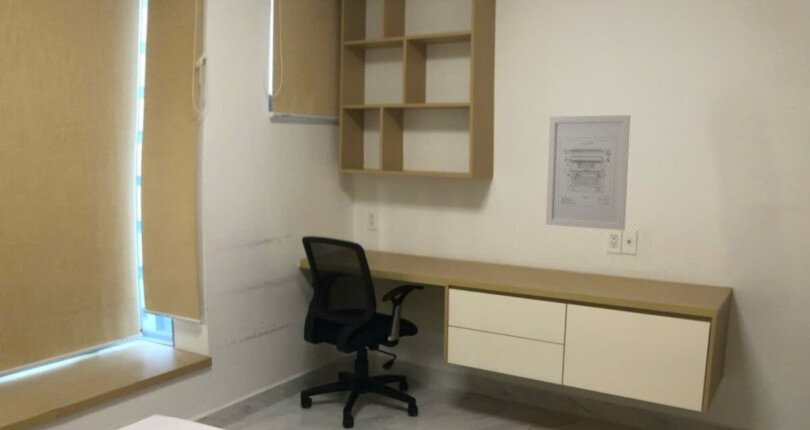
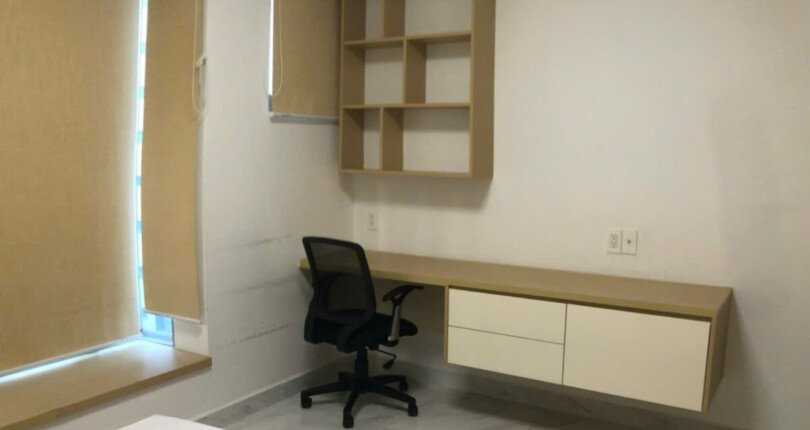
- wall art [545,114,631,231]
